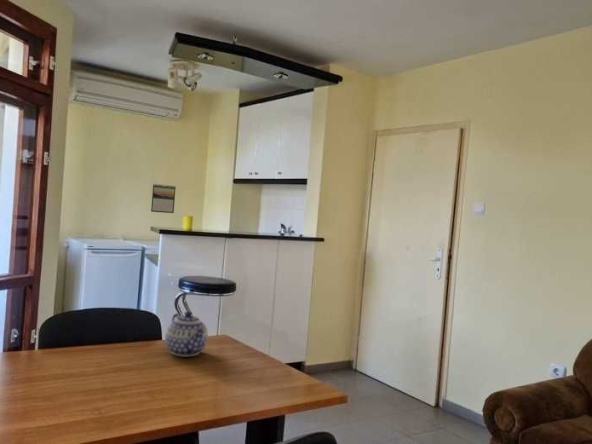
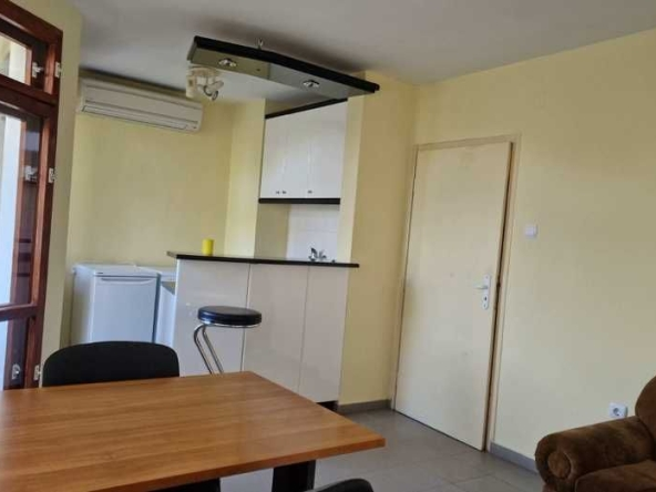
- calendar [150,183,177,214]
- teapot [164,310,209,357]
